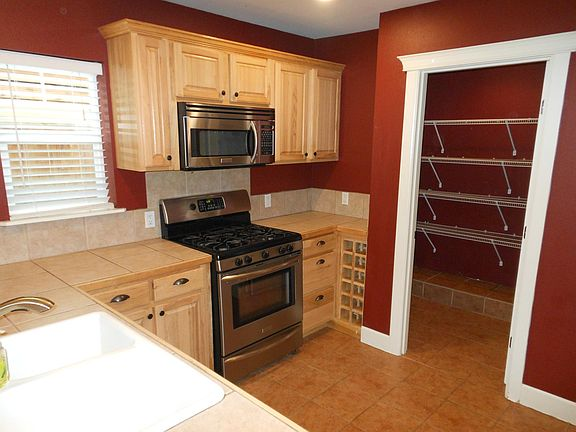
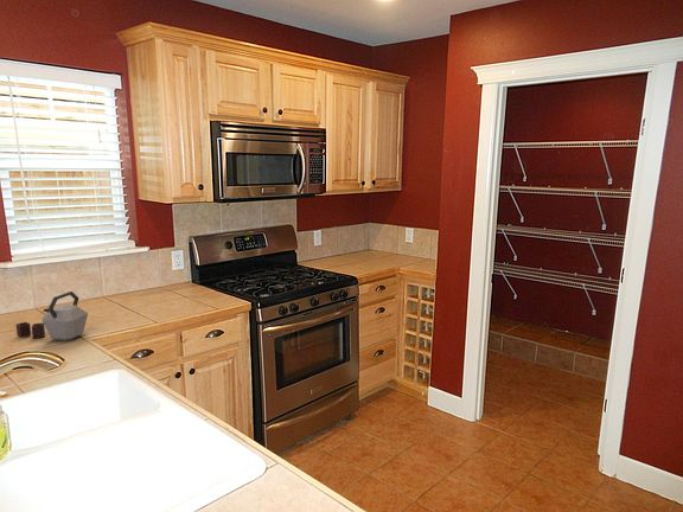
+ kettle [15,290,89,341]
